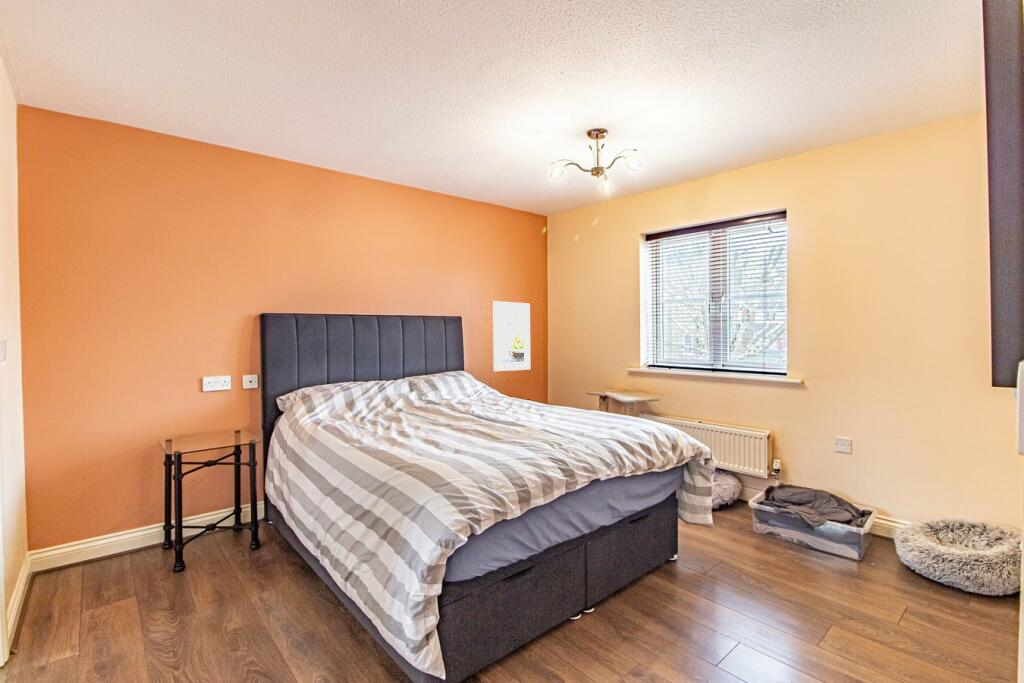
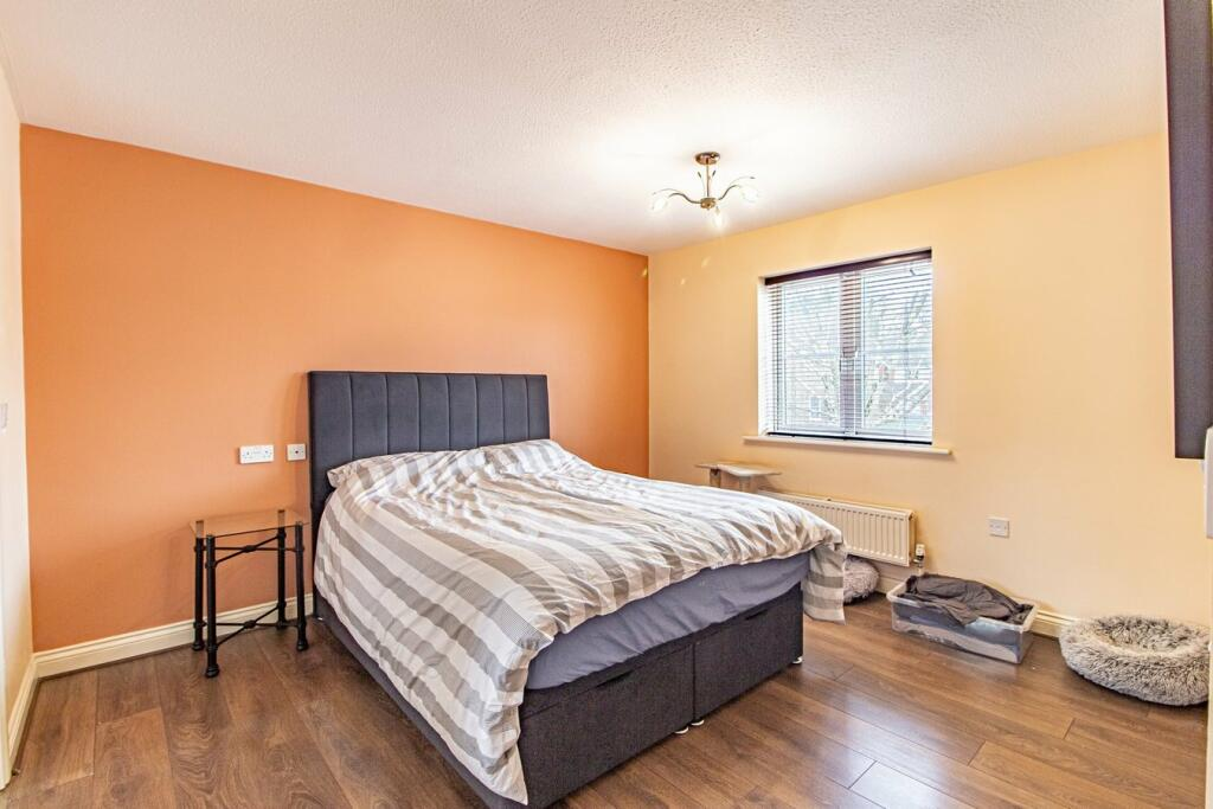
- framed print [492,300,531,372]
